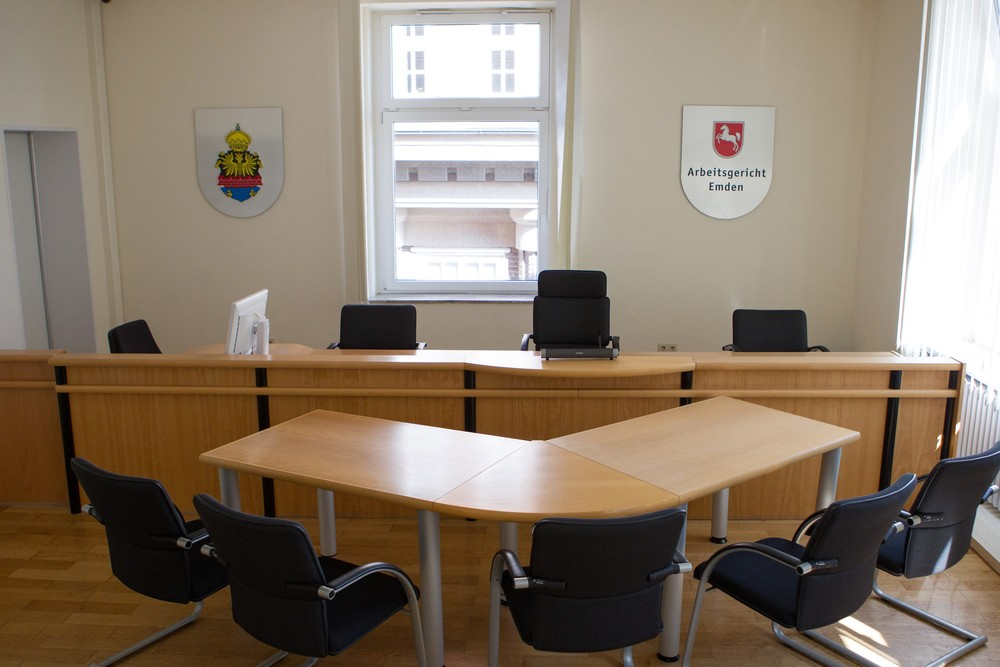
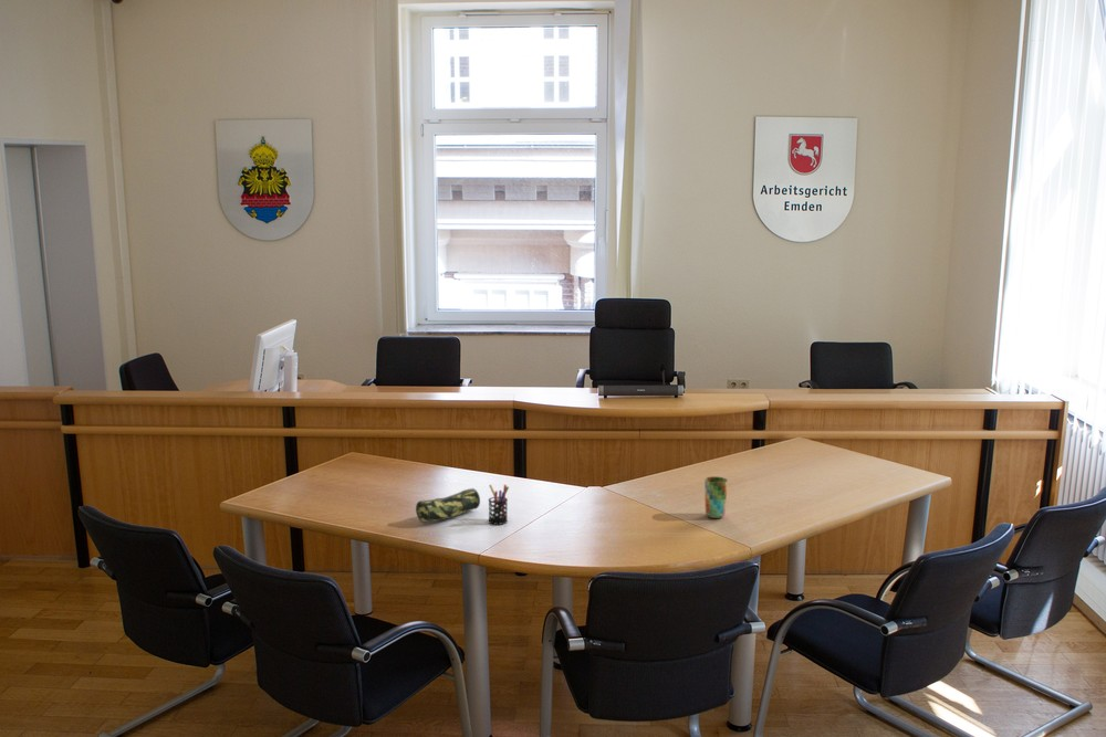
+ cup [703,476,729,519]
+ pencil case [415,487,481,524]
+ pen holder [488,484,510,526]
